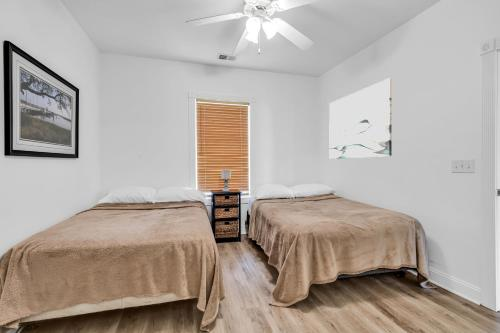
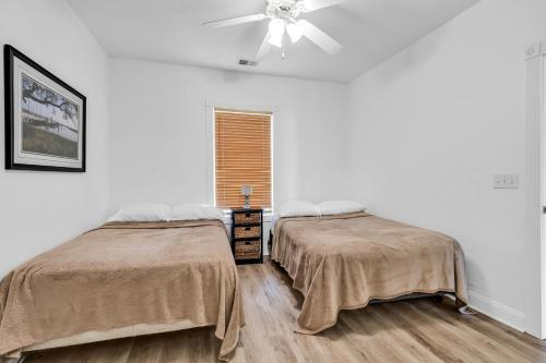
- wall art [328,77,393,160]
